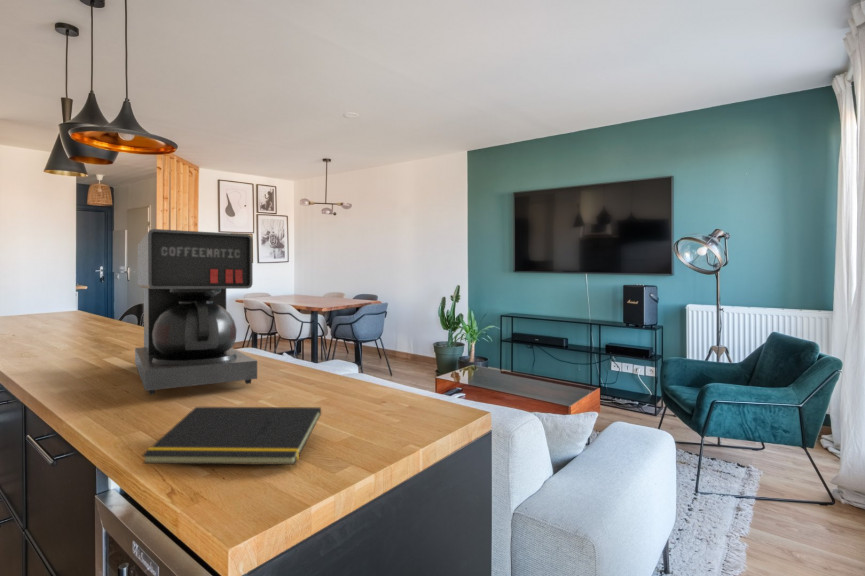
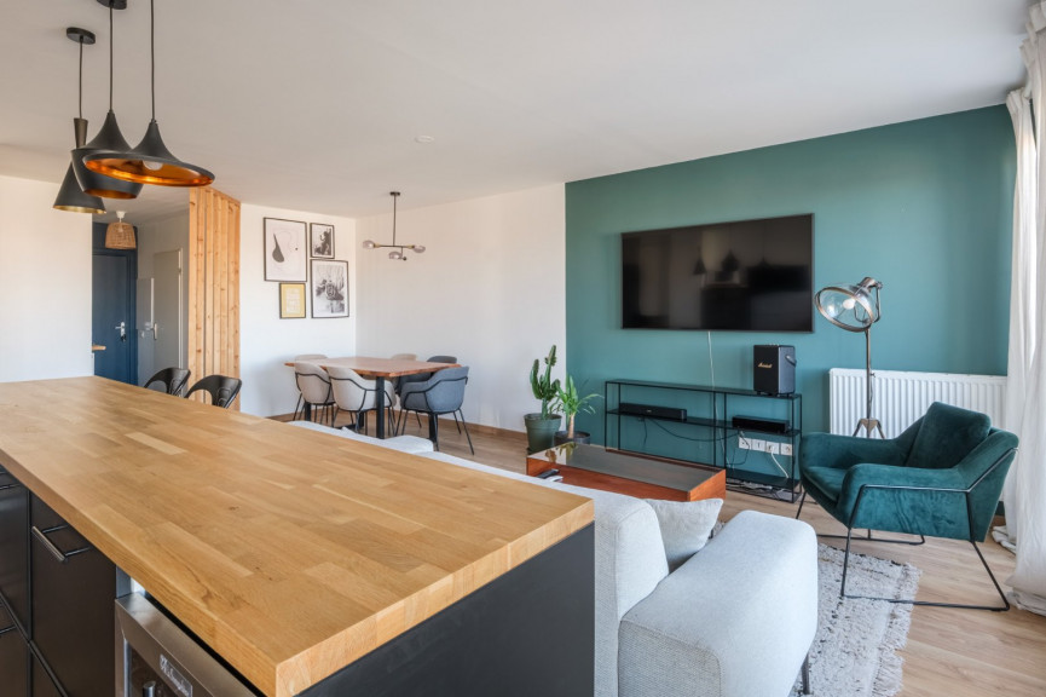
- coffee maker [134,228,258,396]
- notepad [141,406,322,466]
